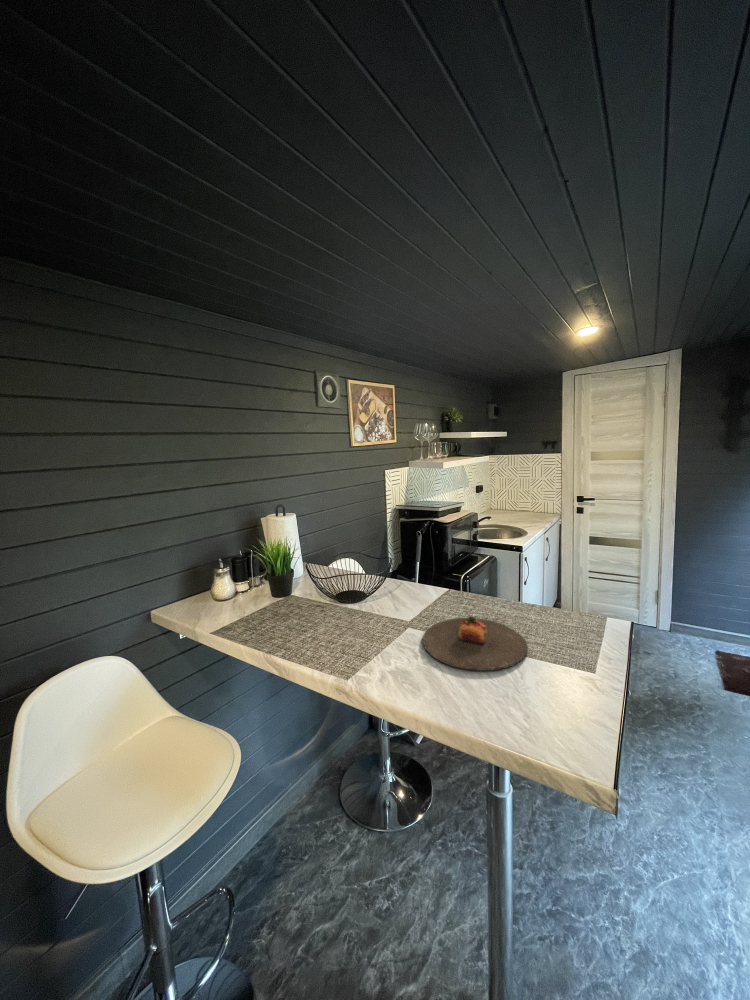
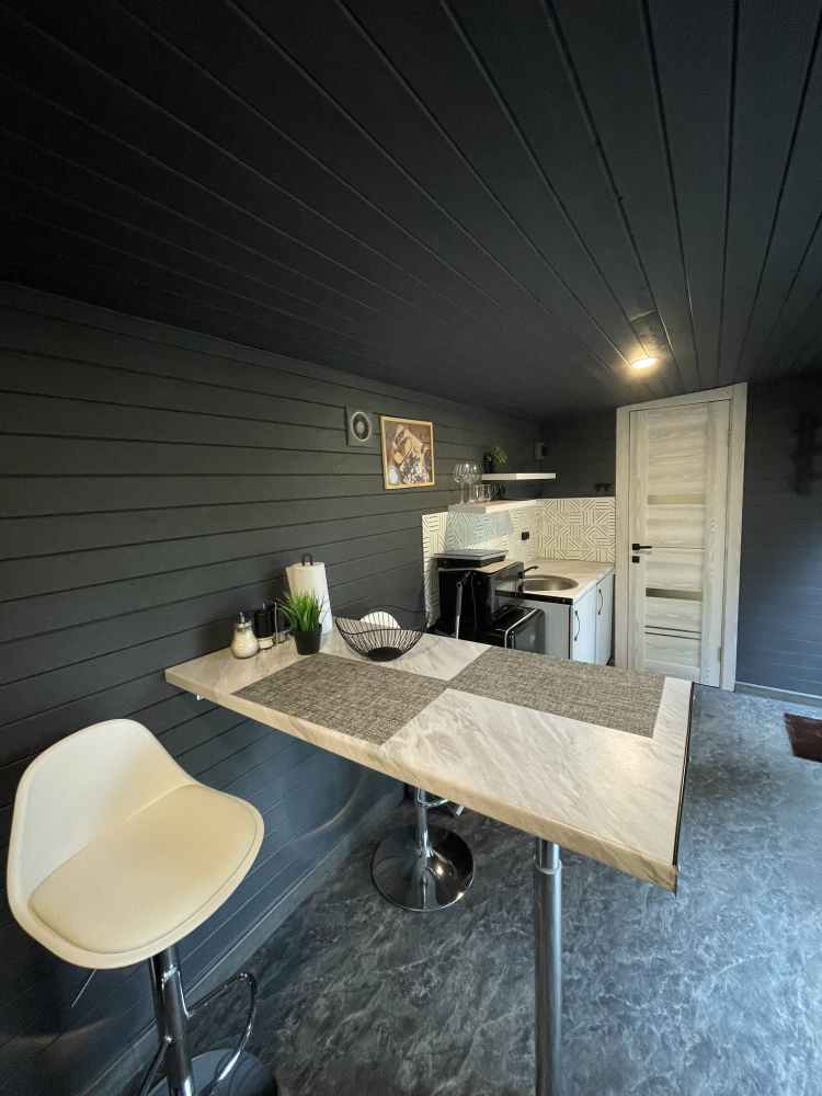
- plate [422,615,529,672]
